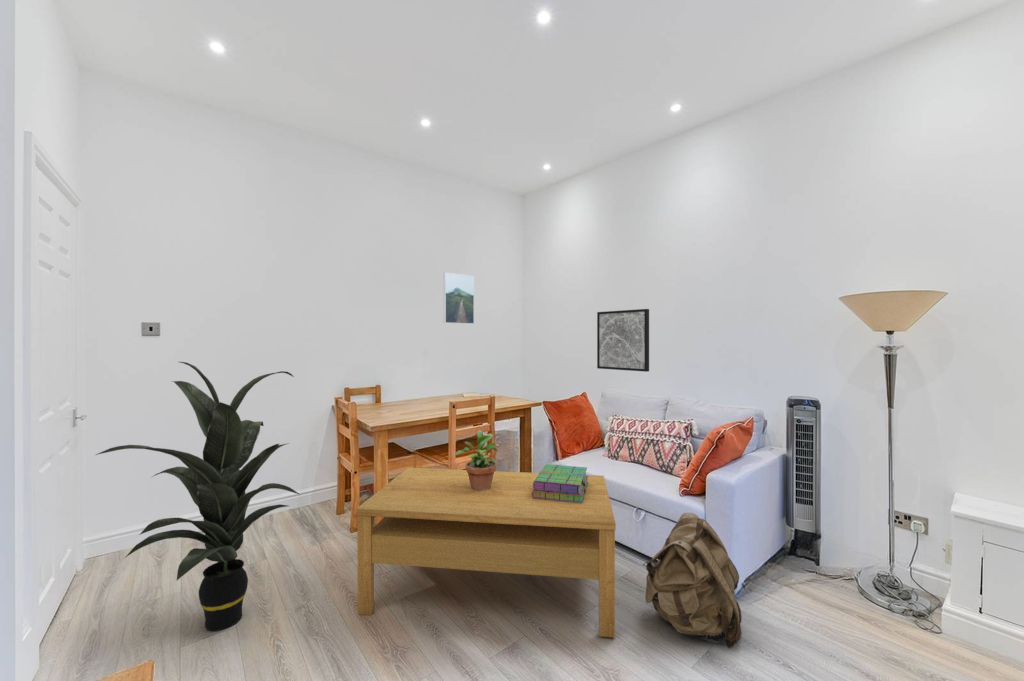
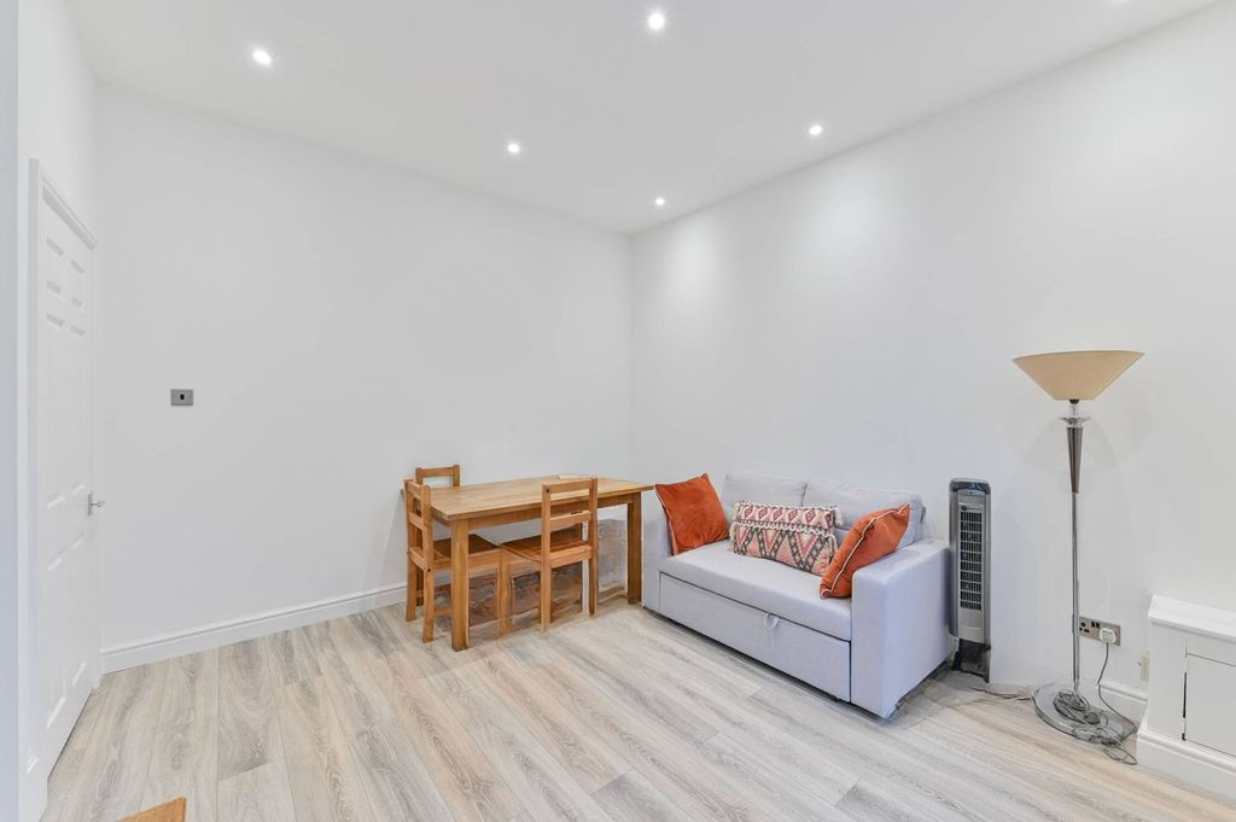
- potted plant [454,429,499,491]
- coffee table [356,467,617,638]
- backpack [642,512,743,649]
- wall art [596,308,650,373]
- indoor plant [95,361,300,632]
- stack of books [532,463,588,503]
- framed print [443,272,475,325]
